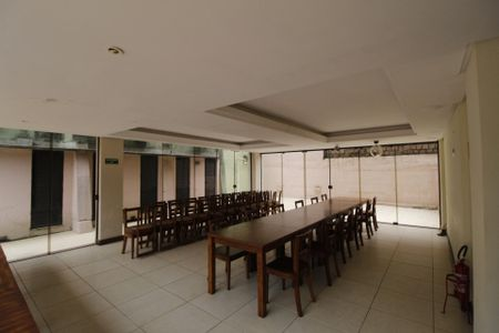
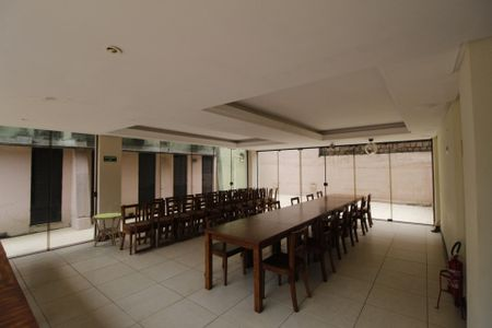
+ side table [92,212,122,247]
